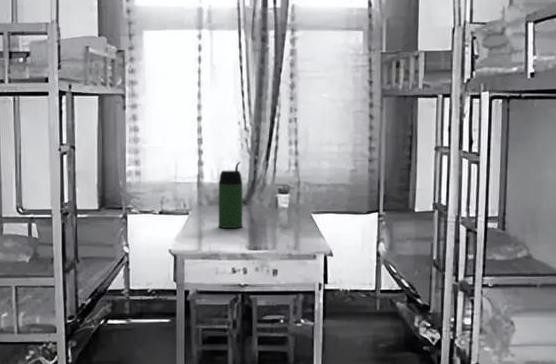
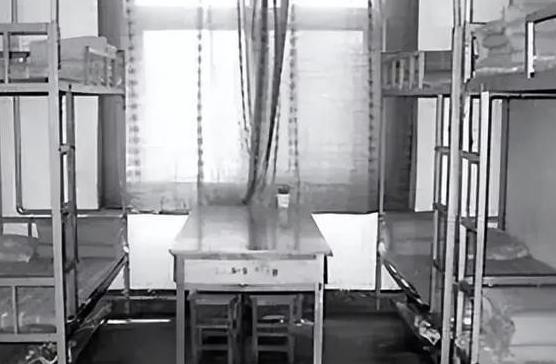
- thermos bottle [217,160,244,229]
